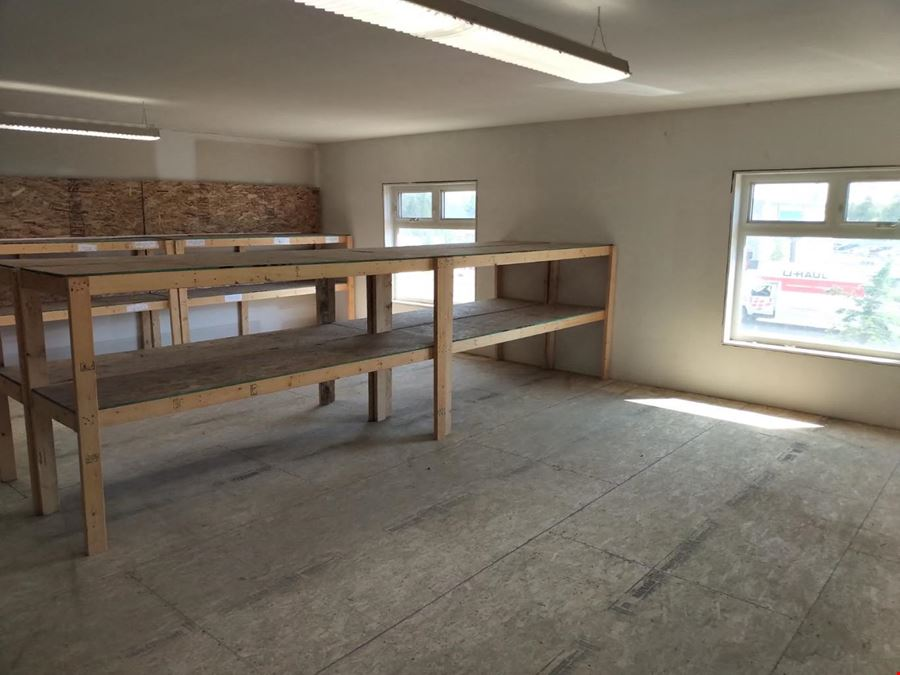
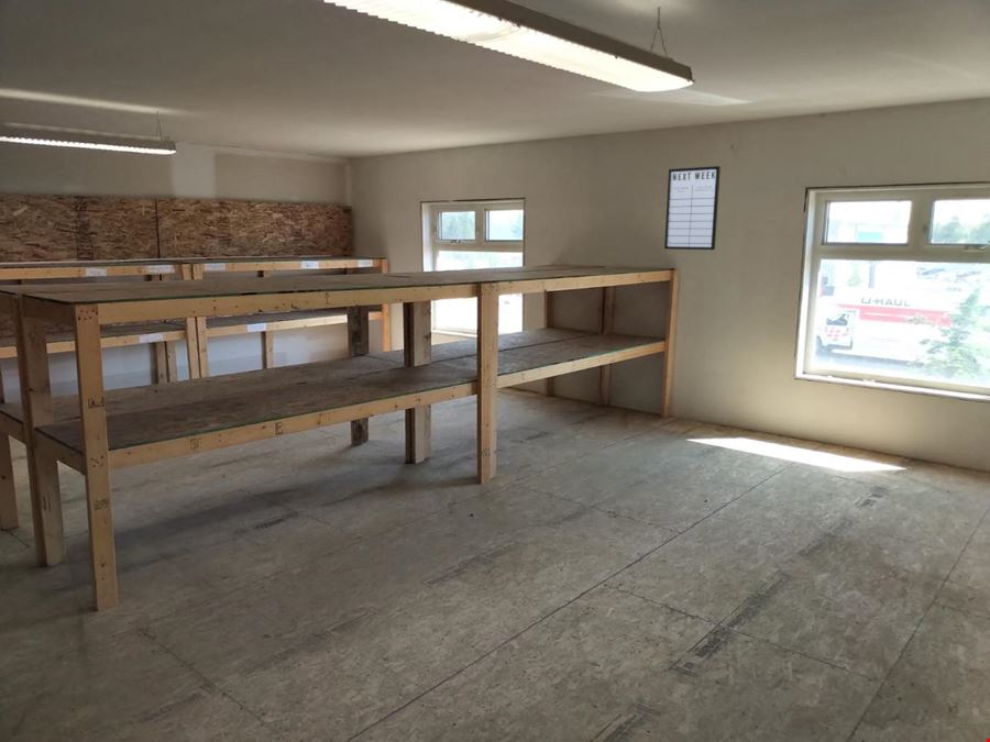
+ writing board [663,165,722,251]
